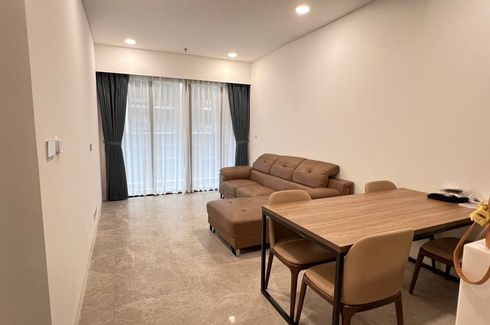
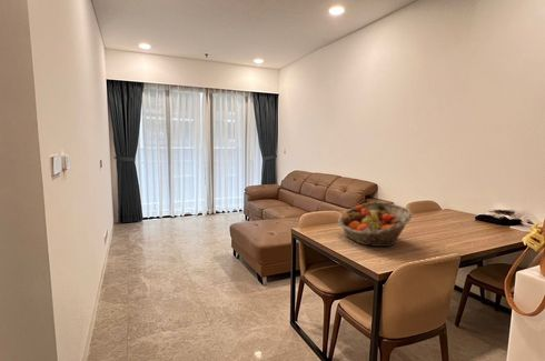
+ fruit basket [337,201,414,248]
